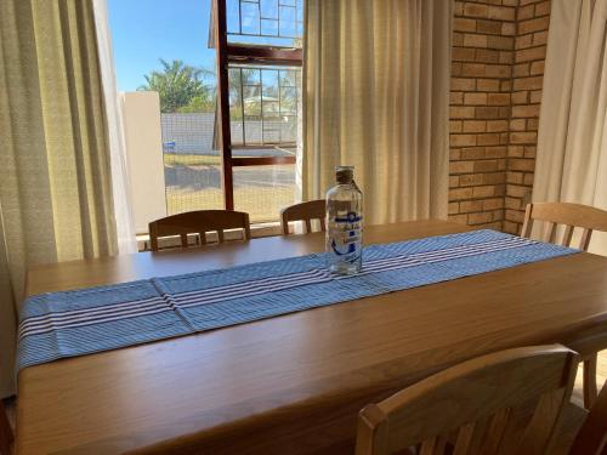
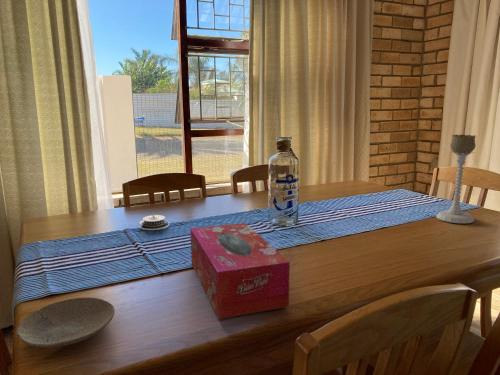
+ candle holder [435,134,477,224]
+ tissue box [189,222,291,320]
+ architectural model [138,213,170,231]
+ plate [16,296,116,348]
